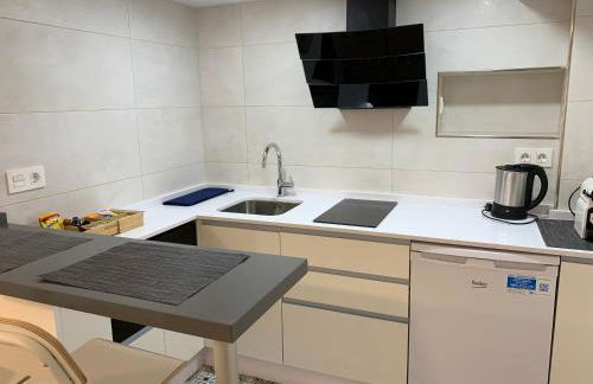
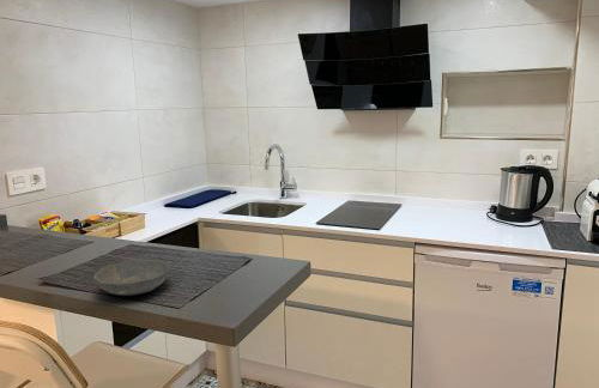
+ bowl [92,259,171,297]
